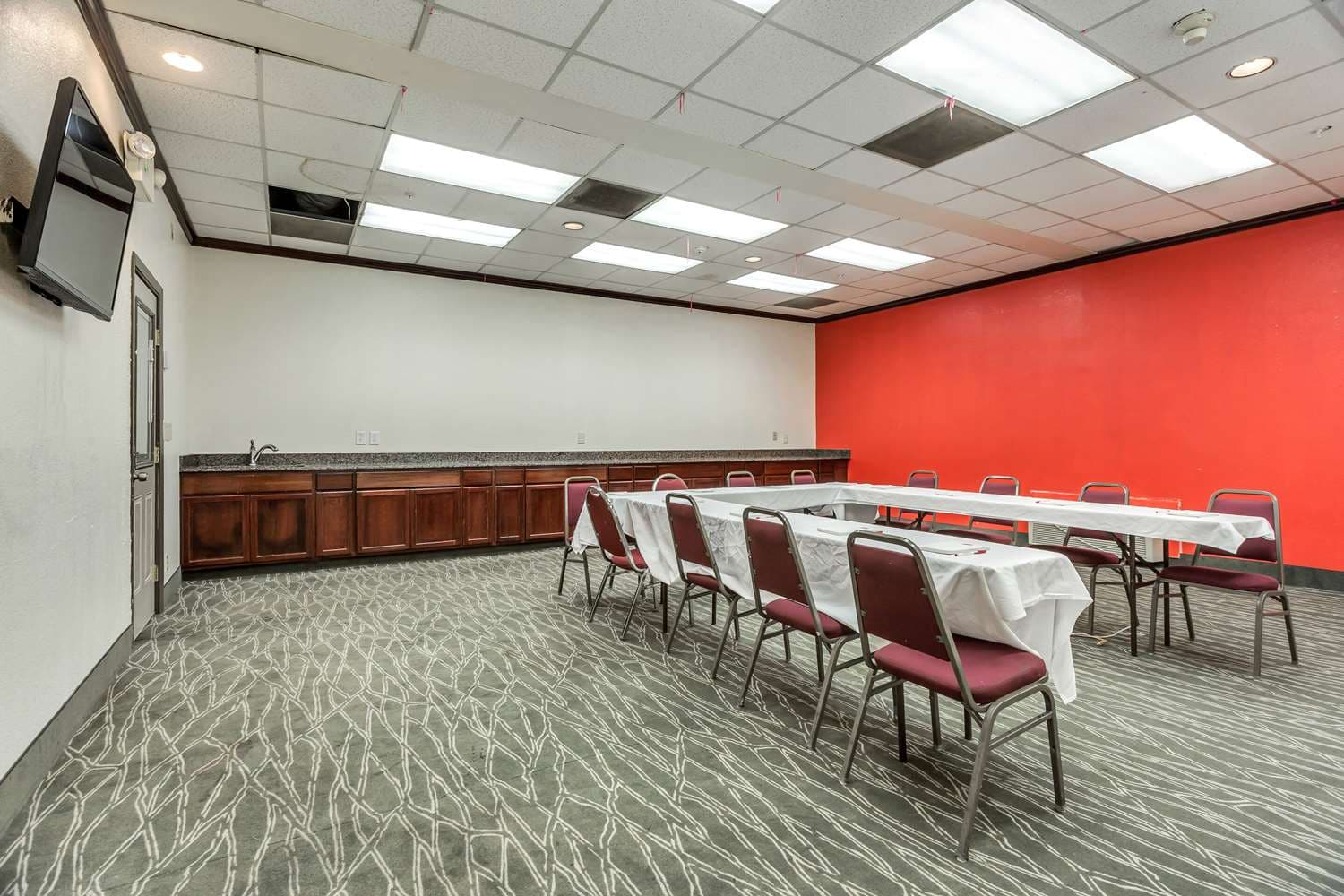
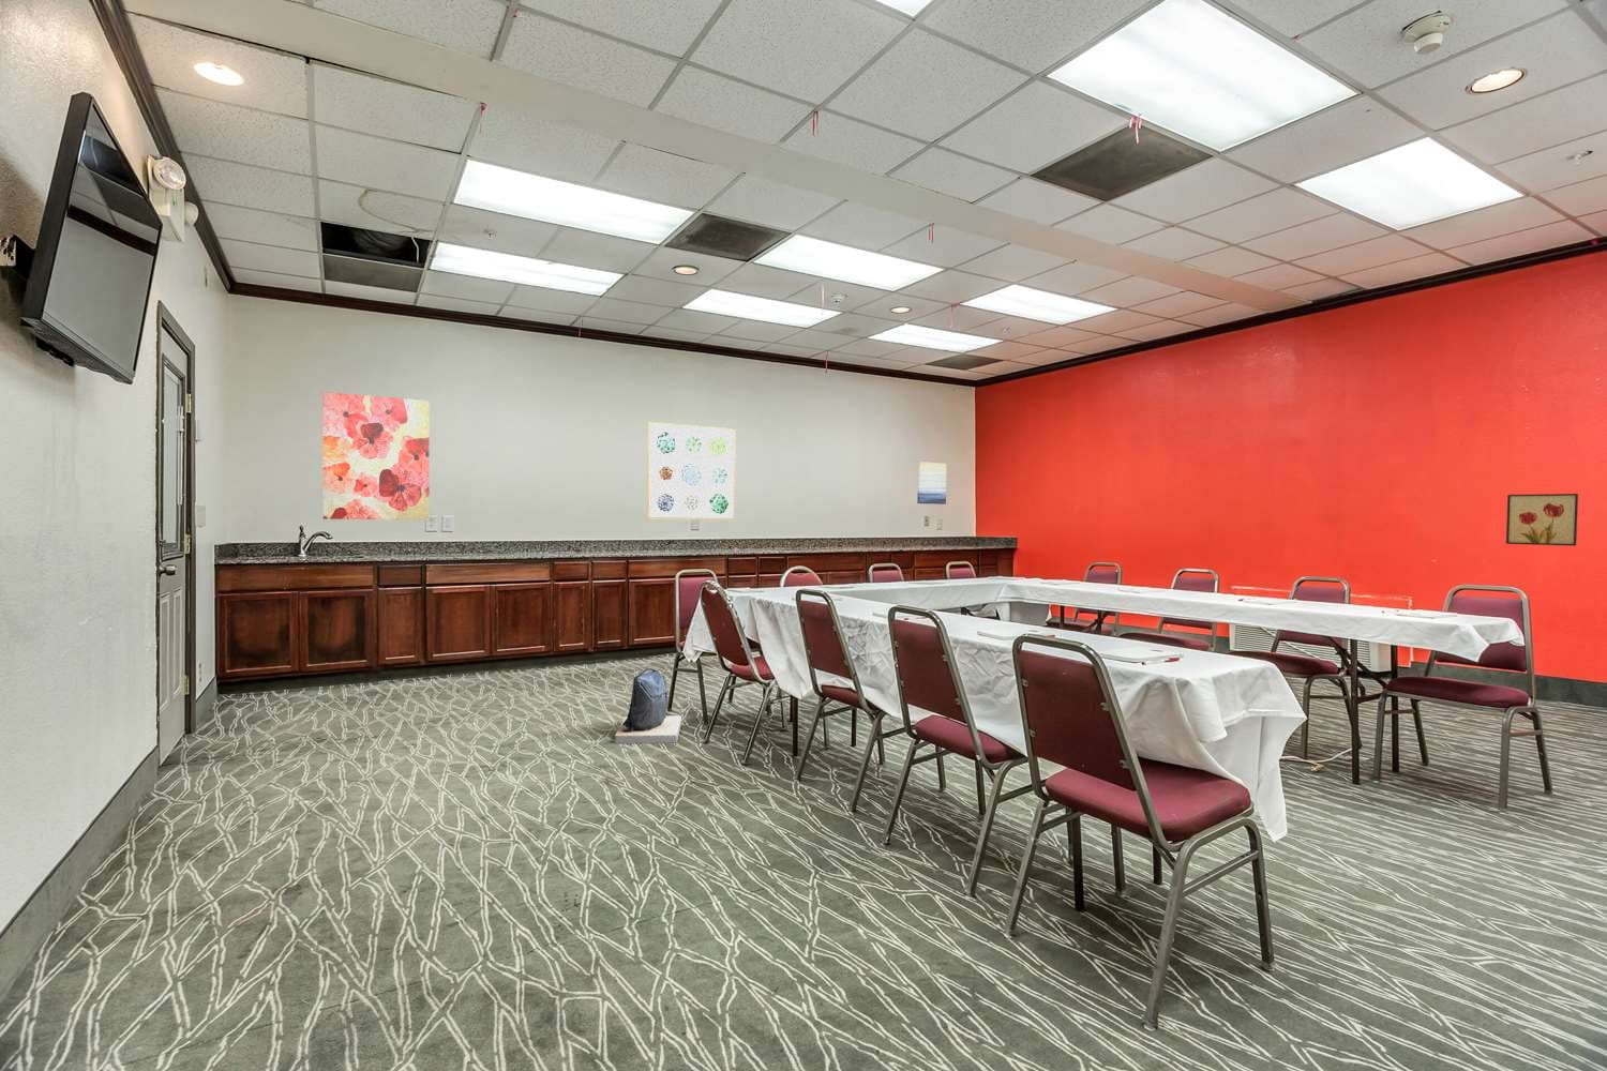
+ wall art [916,460,948,506]
+ wall art [646,421,737,520]
+ wall art [322,391,430,520]
+ backpack [613,667,683,746]
+ wall art [1505,492,1579,547]
